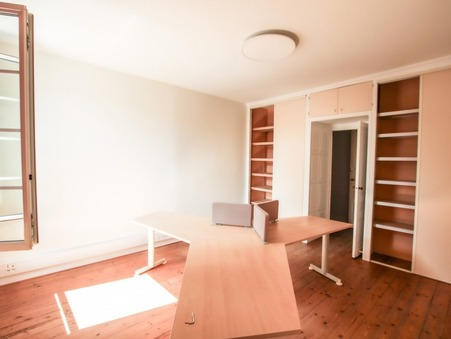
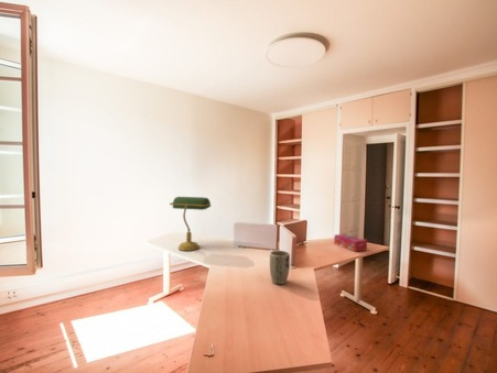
+ desk lamp [169,196,212,252]
+ tissue box [333,233,368,253]
+ plant pot [269,250,291,286]
